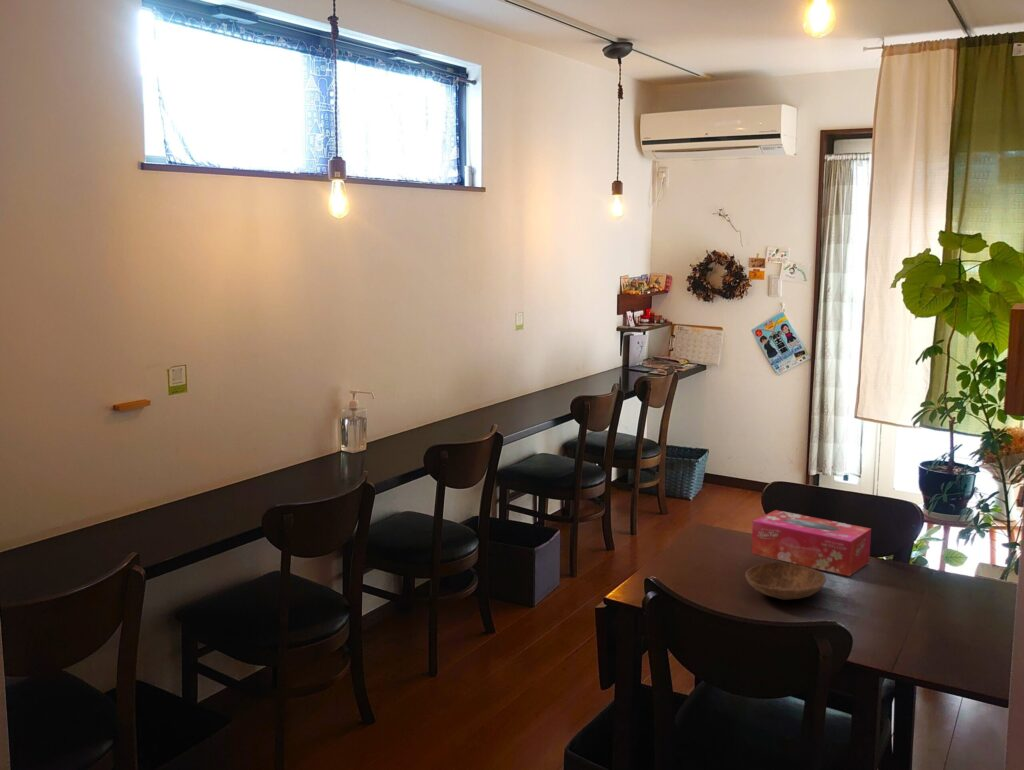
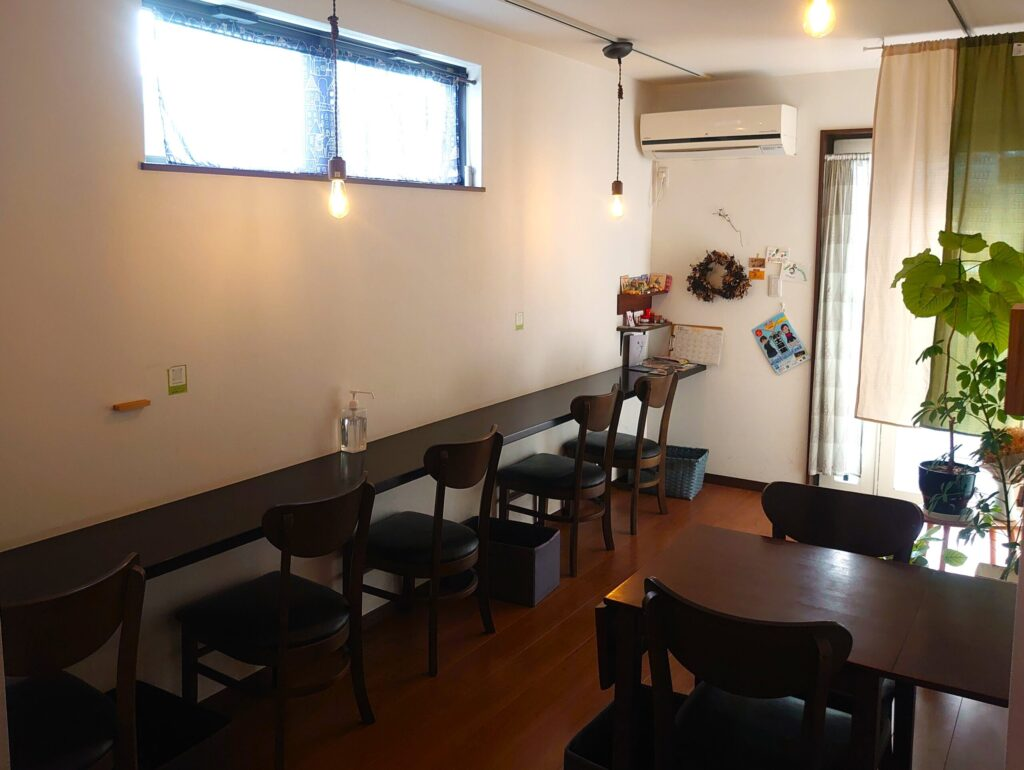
- bowl [744,561,827,601]
- tissue box [751,509,872,577]
